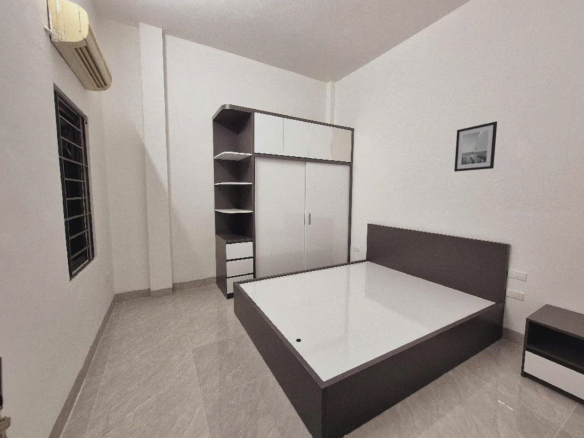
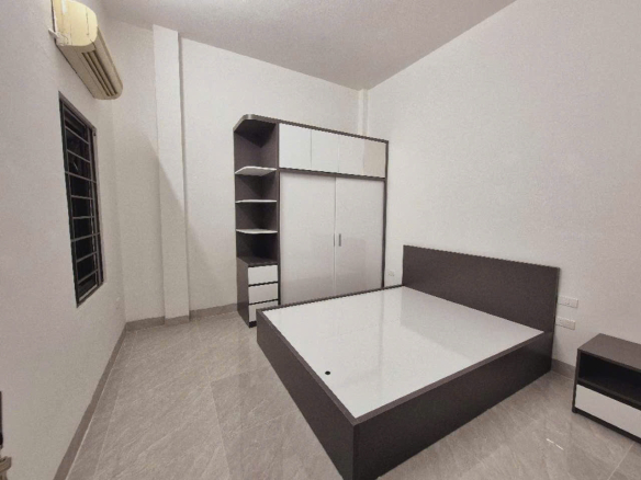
- wall art [453,120,498,172]
